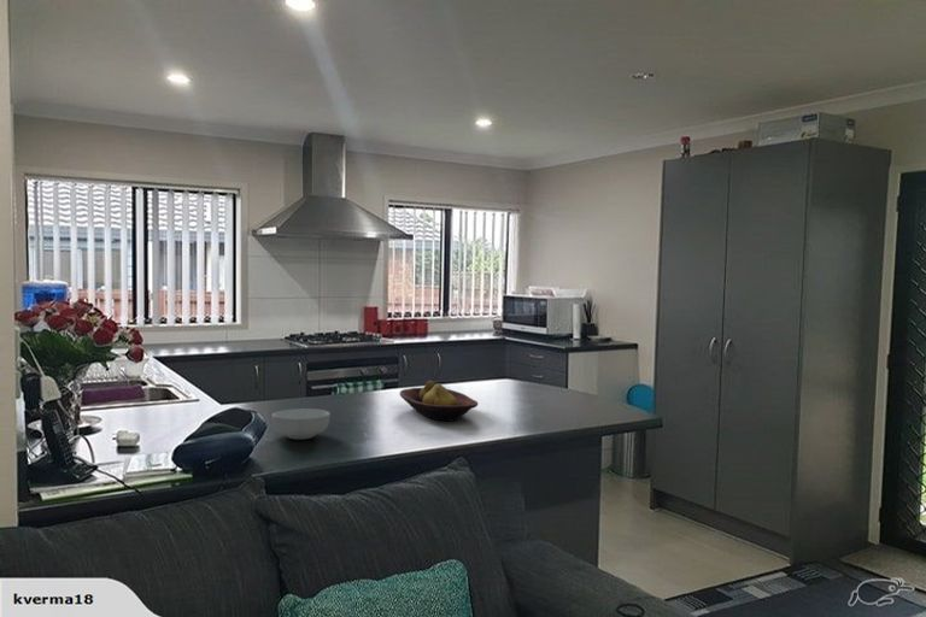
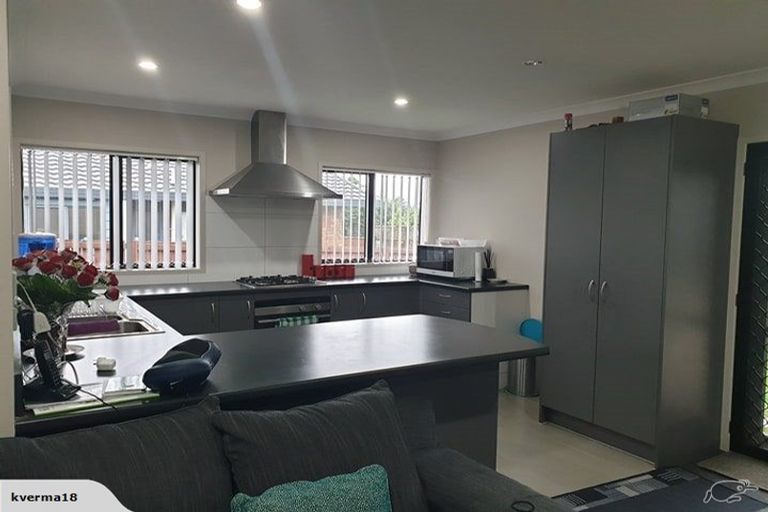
- fruit bowl [399,380,479,422]
- cereal bowl [270,407,332,440]
